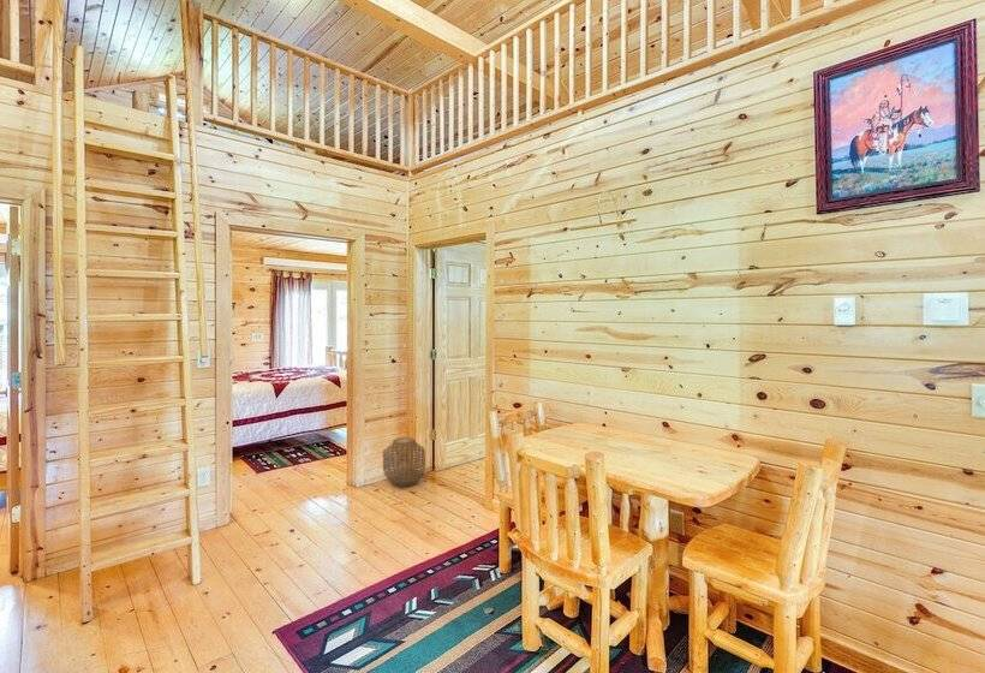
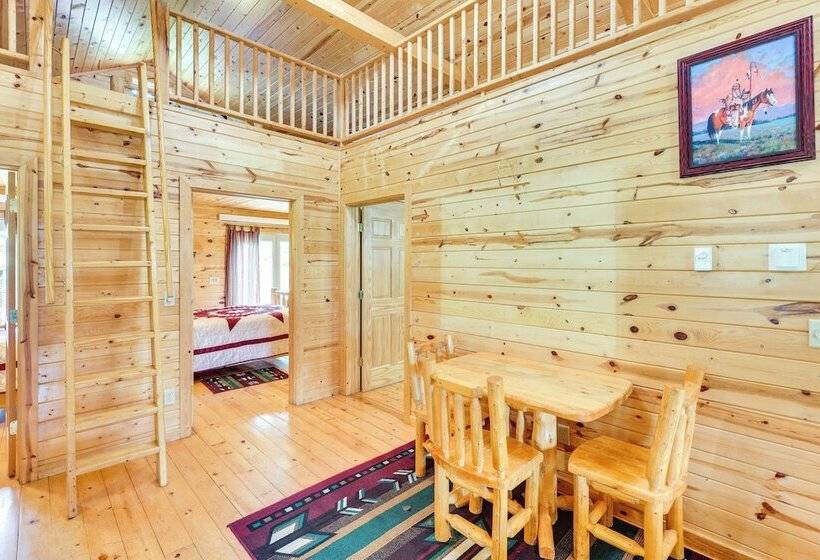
- woven basket [382,436,426,488]
